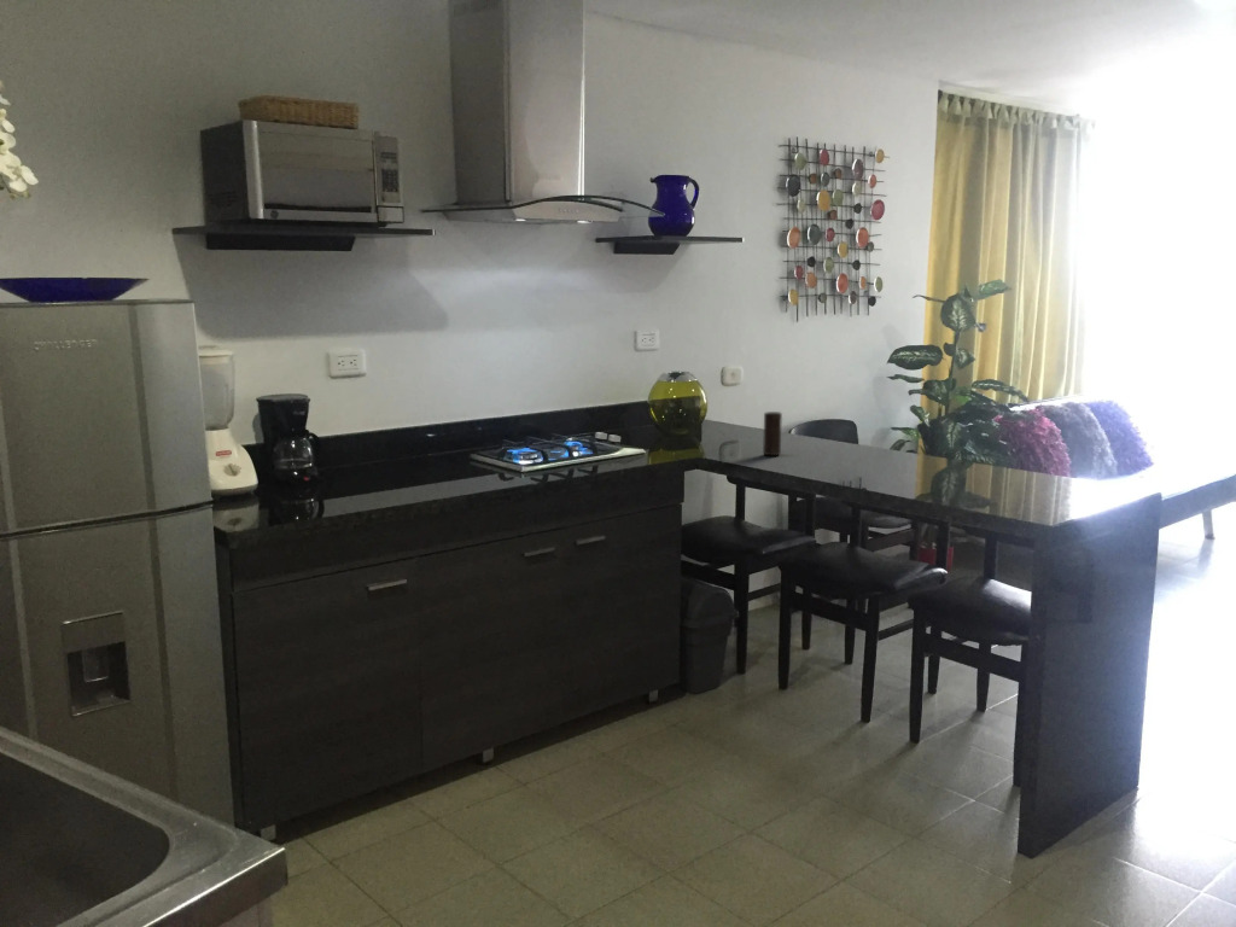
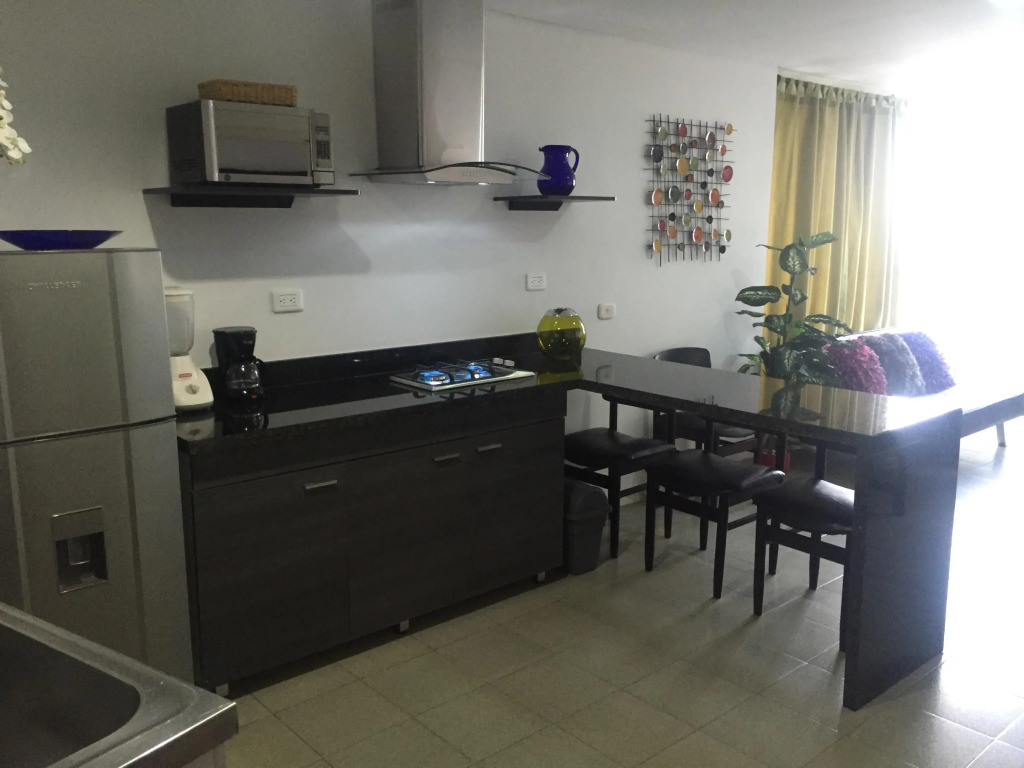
- candle [762,410,783,456]
